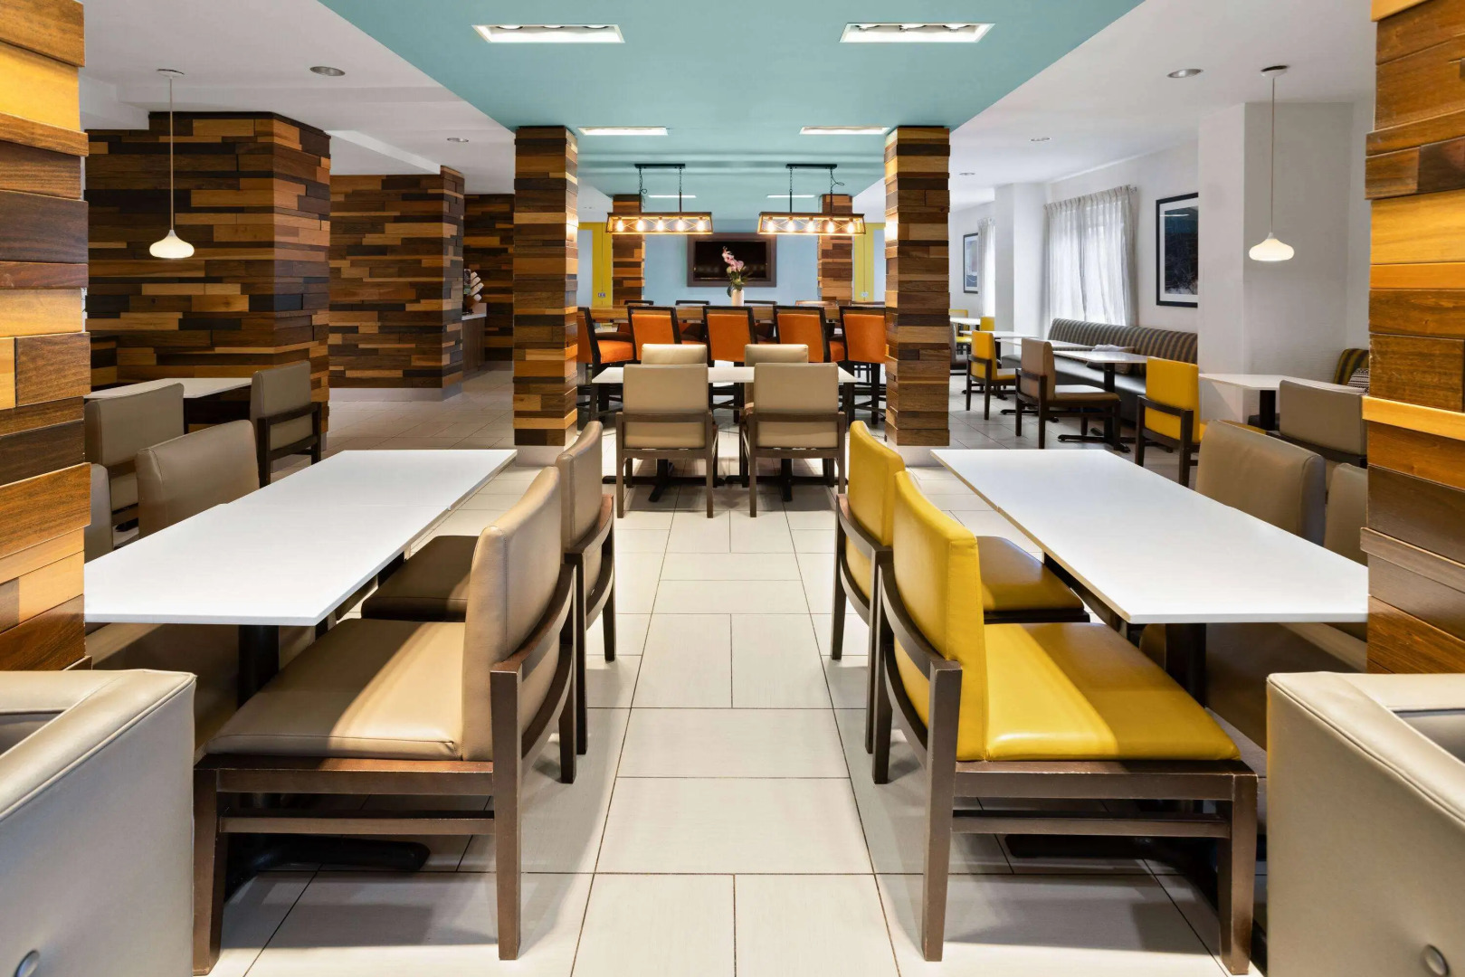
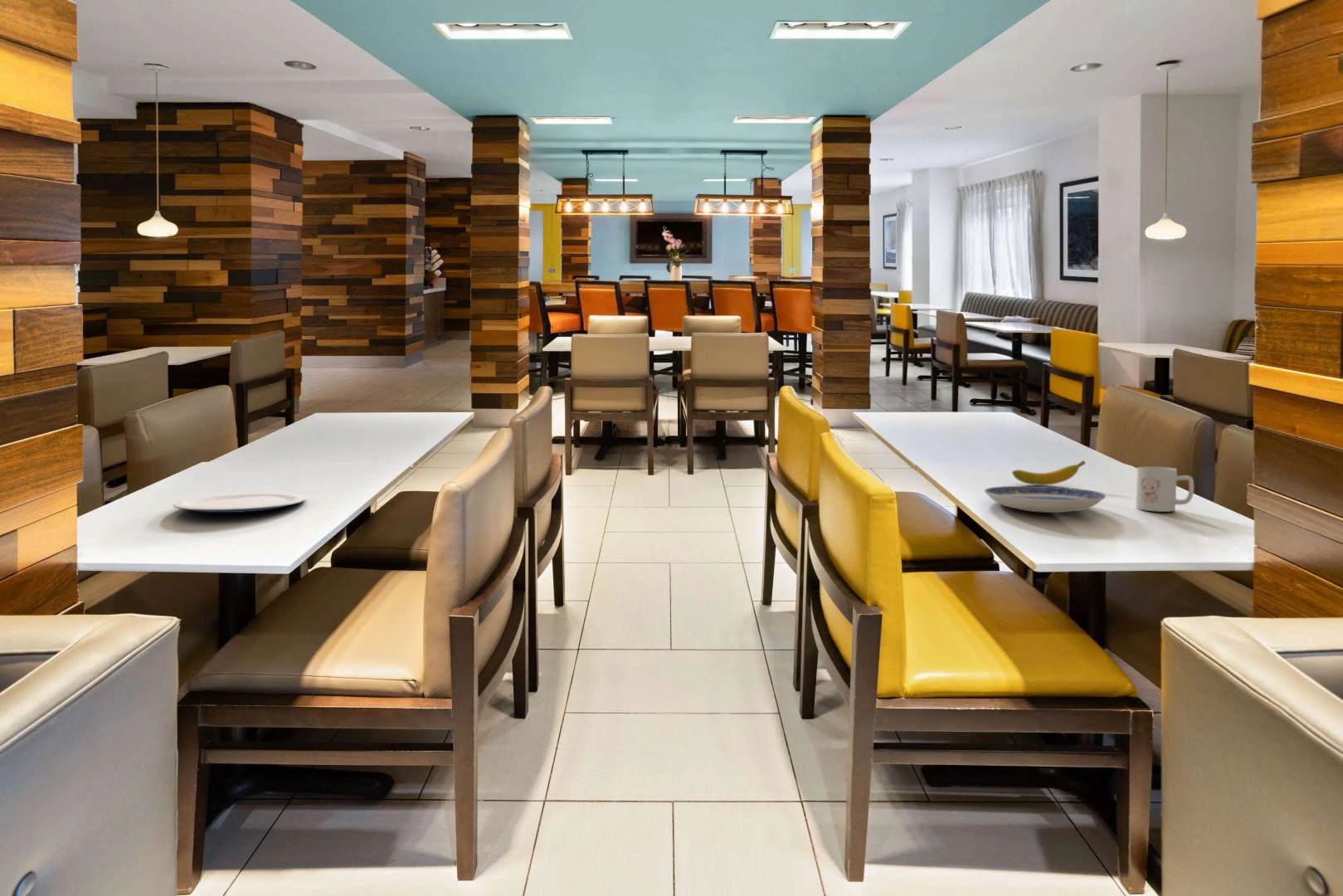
+ mug [1135,466,1195,513]
+ plate [984,485,1107,514]
+ plate [172,493,306,514]
+ banana [1011,460,1087,486]
